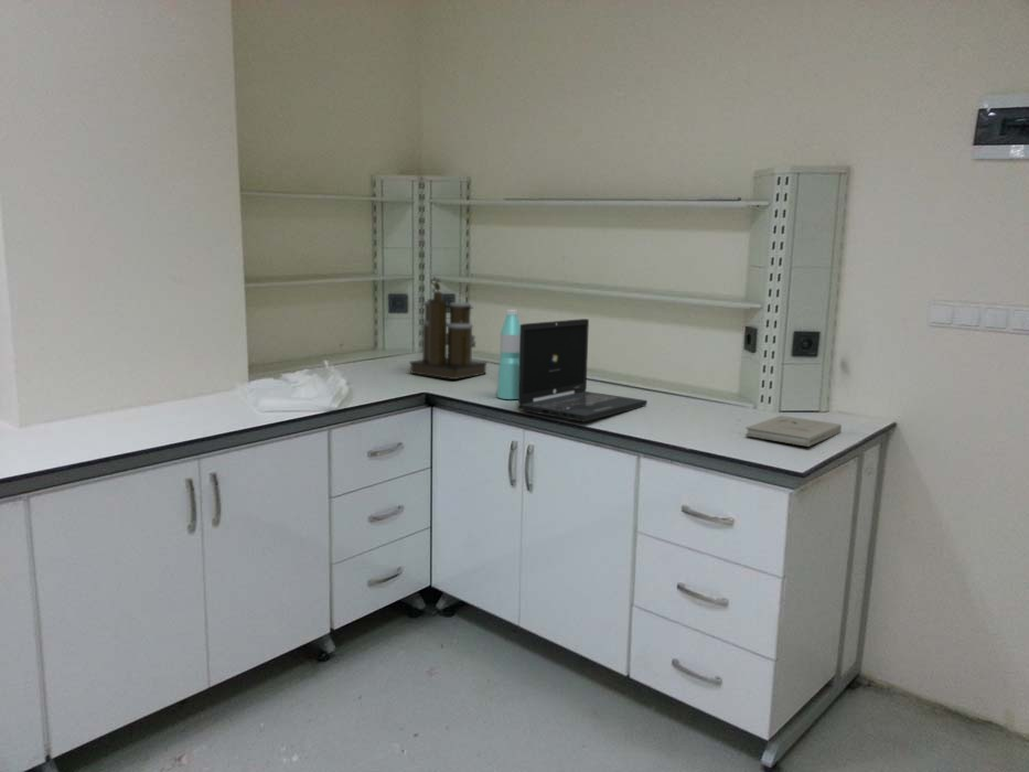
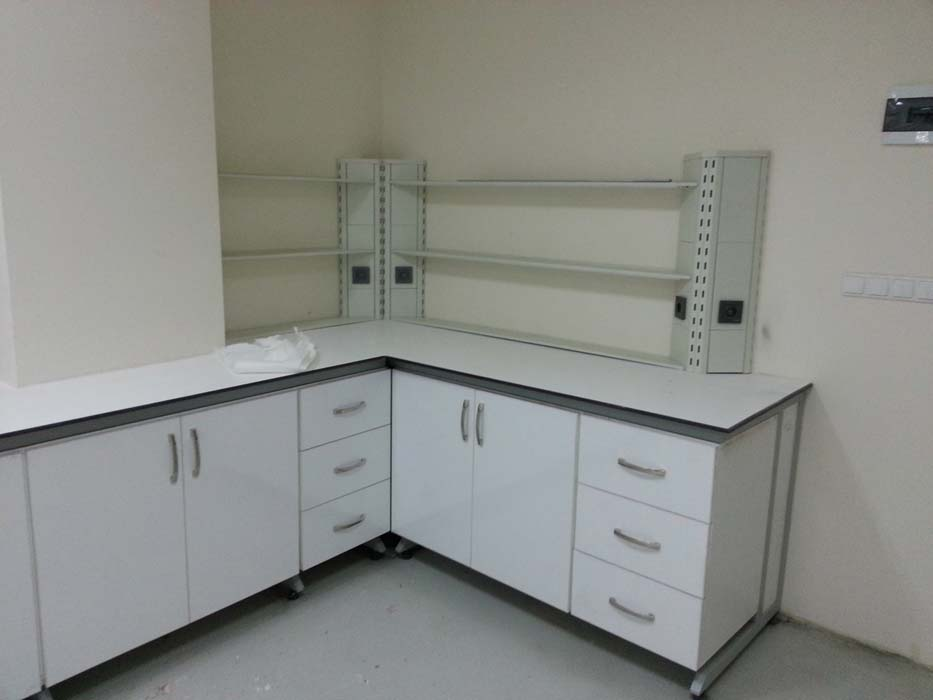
- water bottle [496,309,521,400]
- coffee maker [408,276,489,380]
- laptop [517,318,649,423]
- book [744,415,843,448]
